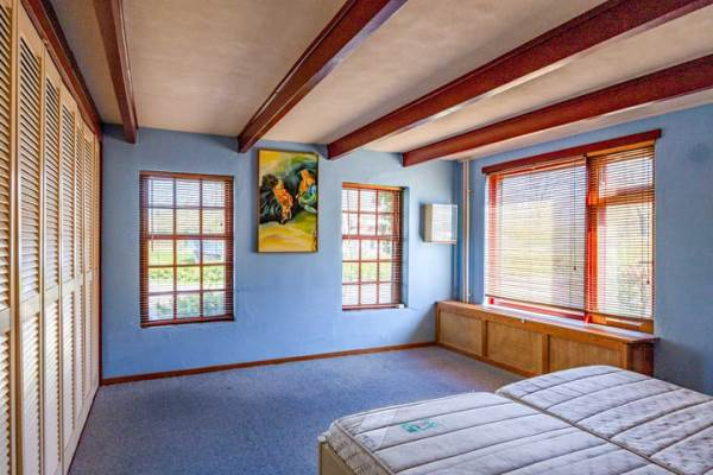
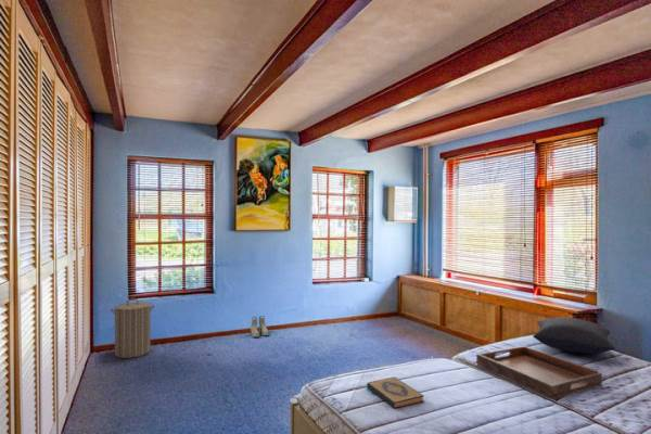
+ serving tray [475,345,603,400]
+ laundry hamper [110,297,156,359]
+ boots [250,315,269,339]
+ hardback book [366,375,425,409]
+ pillow [532,316,615,355]
